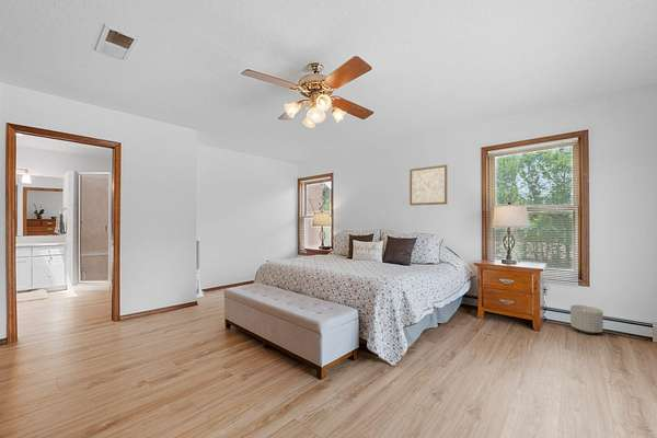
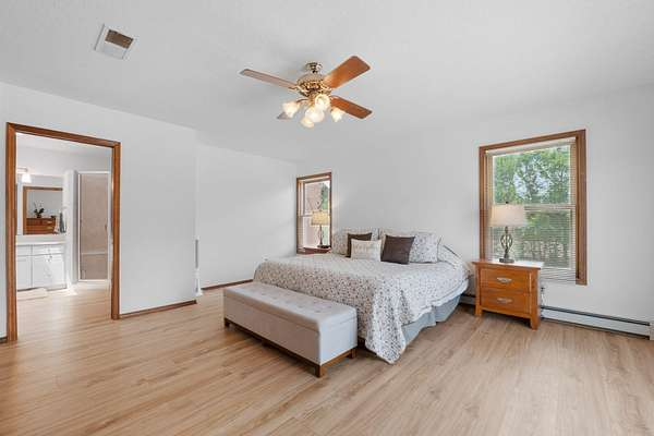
- planter [569,304,604,334]
- wall art [408,164,448,206]
